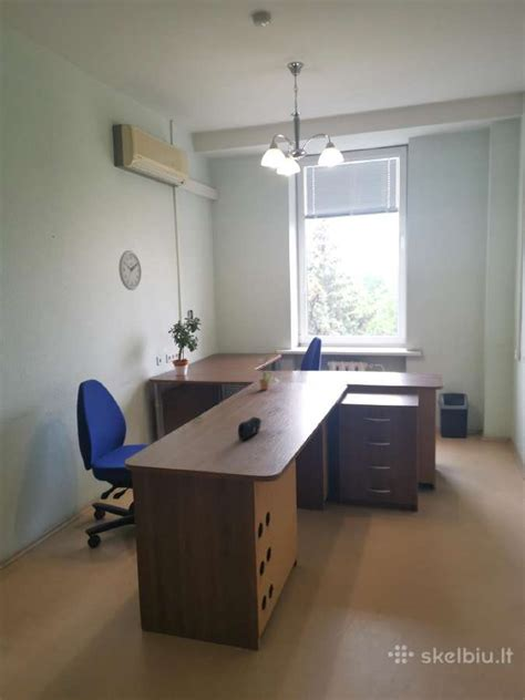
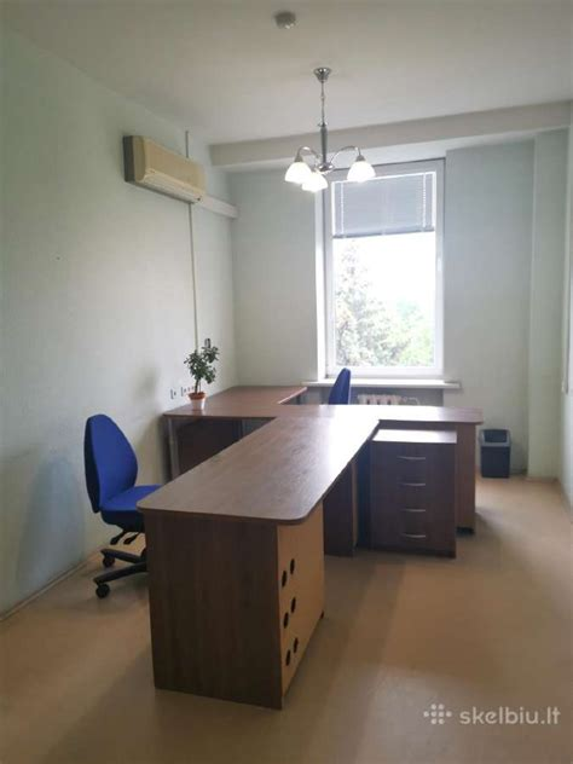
- wall clock [117,249,143,291]
- pencil case [237,415,262,441]
- potted plant [247,351,281,391]
